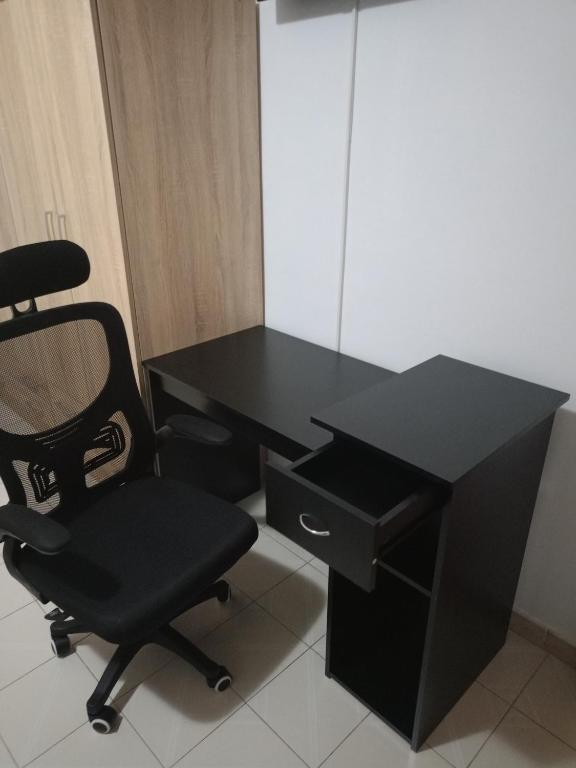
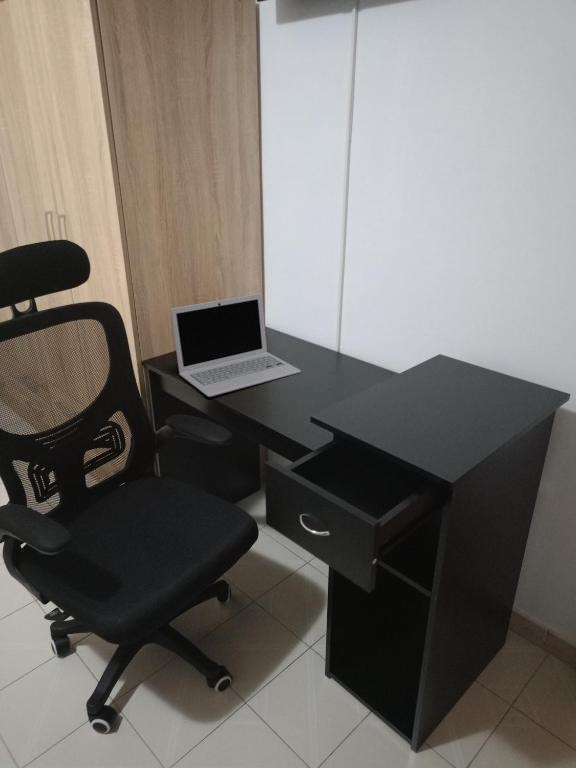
+ laptop [170,292,302,398]
